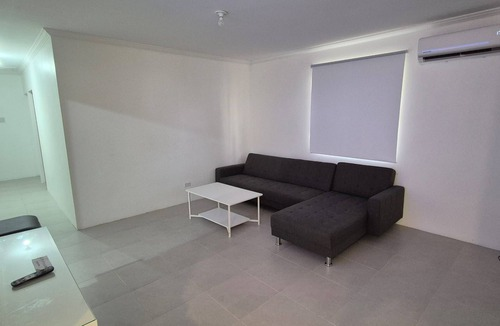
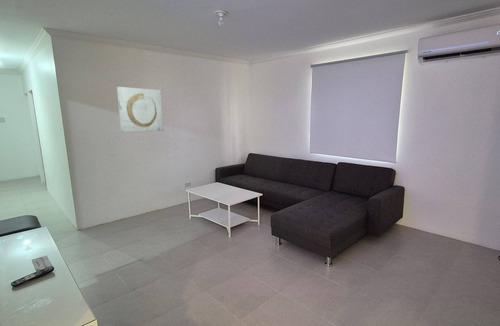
+ wall art [116,86,164,133]
